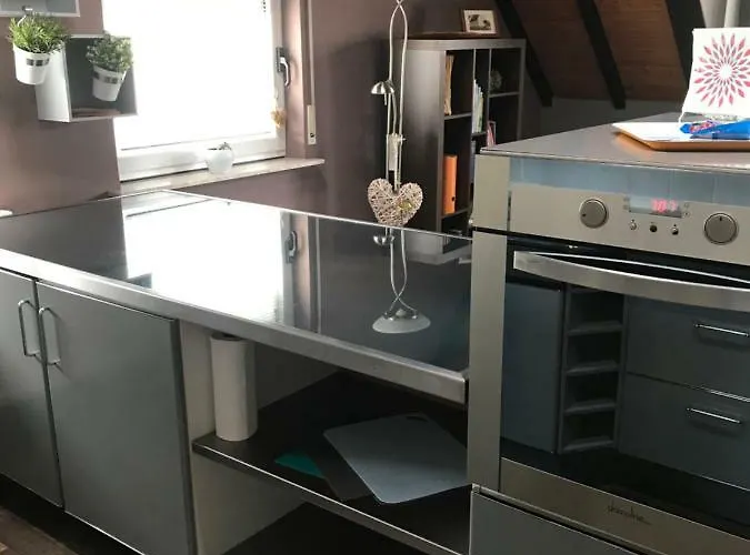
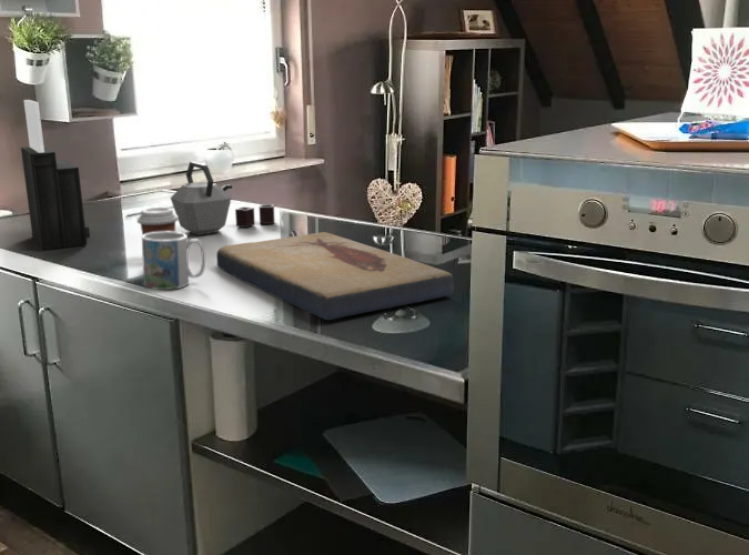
+ knife block [20,99,91,251]
+ mug [141,231,206,291]
+ kettle [170,160,275,235]
+ fish fossil [215,231,455,321]
+ coffee cup [136,206,179,235]
